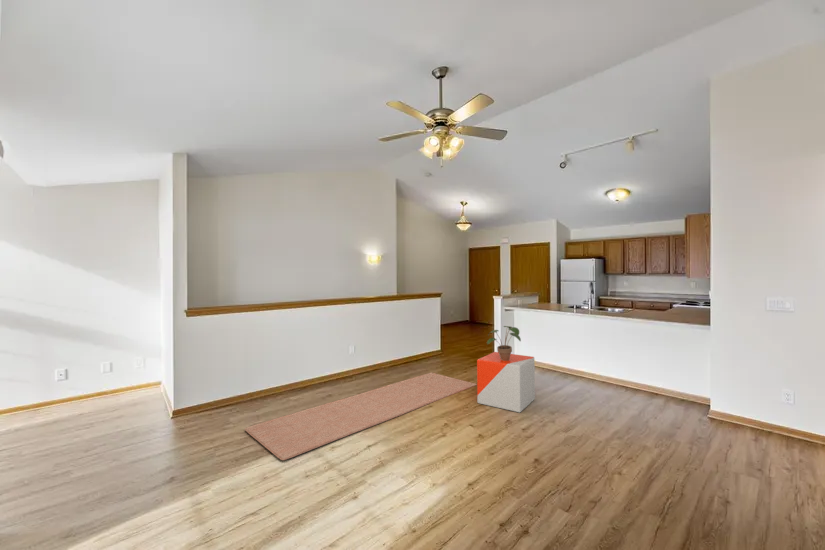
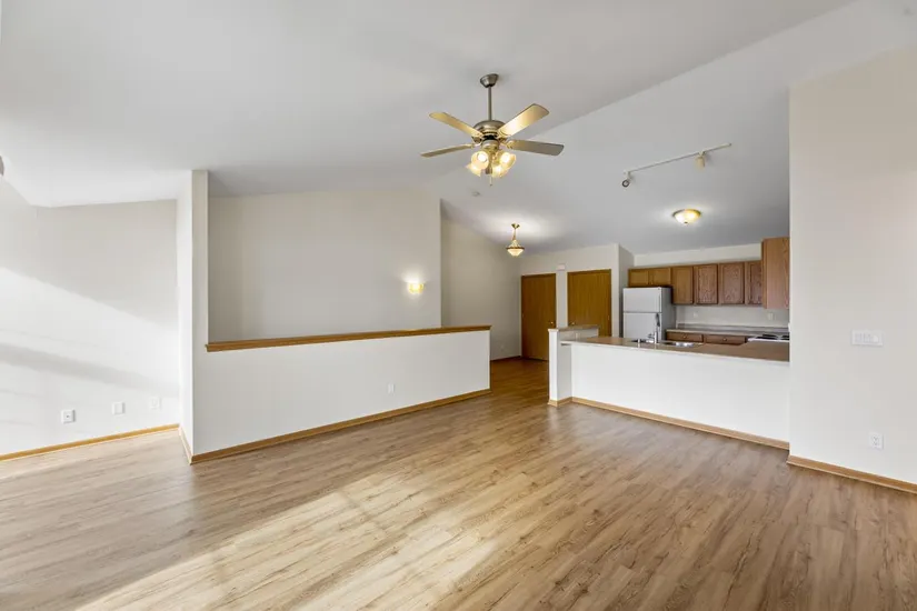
- rug [244,372,477,461]
- potted plant [486,325,522,361]
- stool [476,351,536,413]
